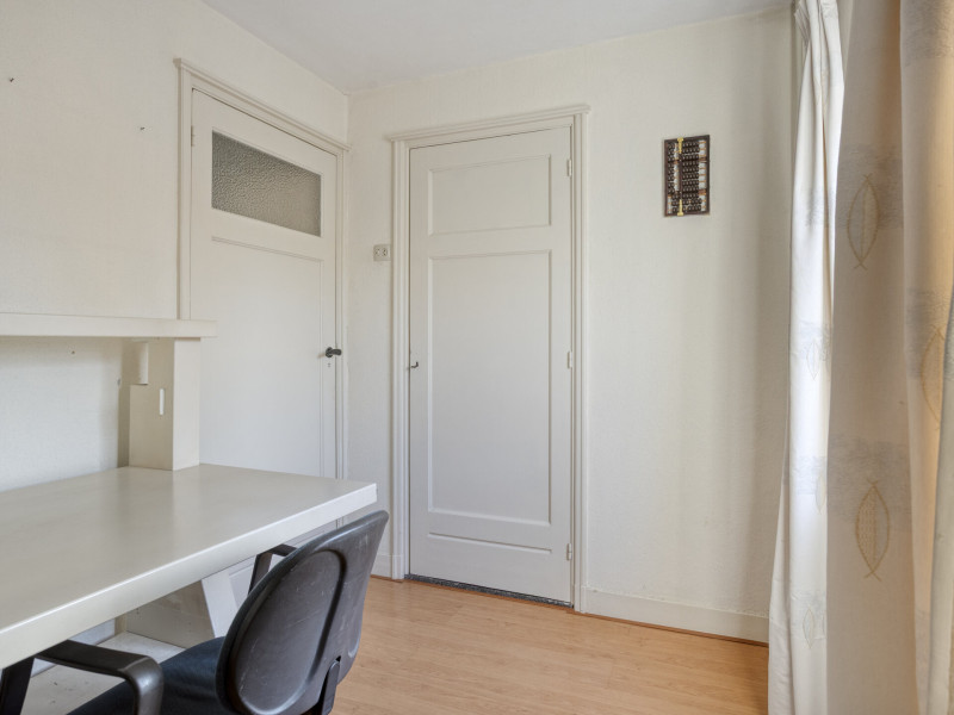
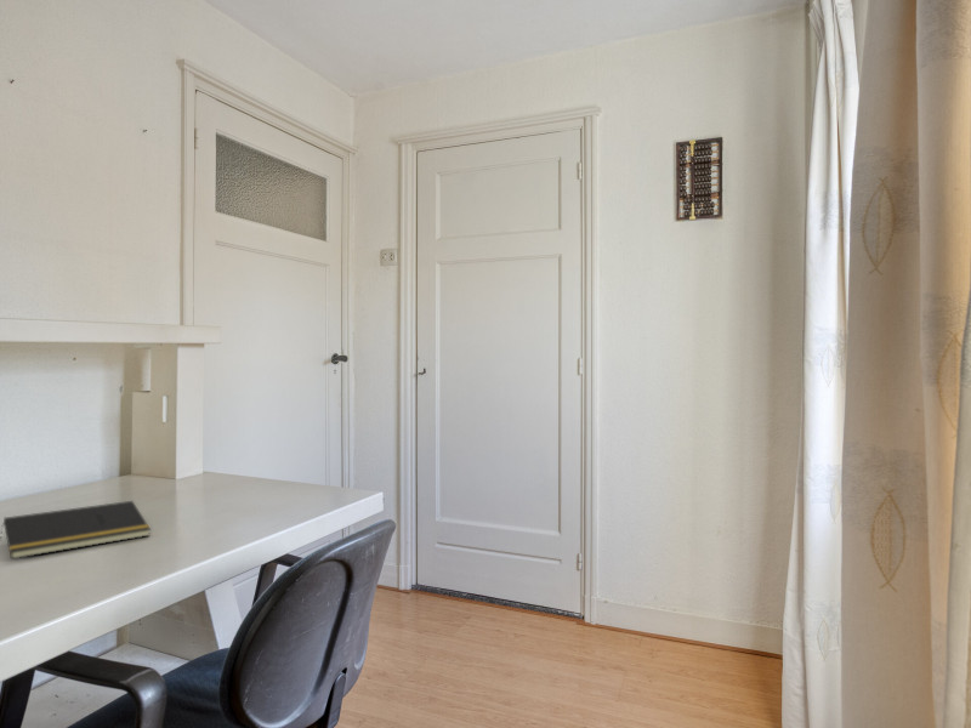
+ notepad [0,500,152,561]
